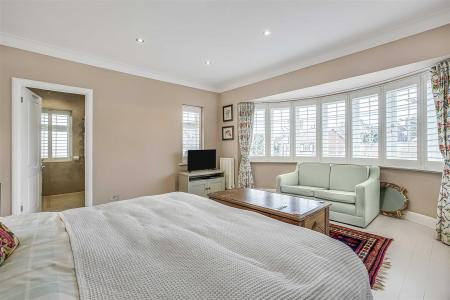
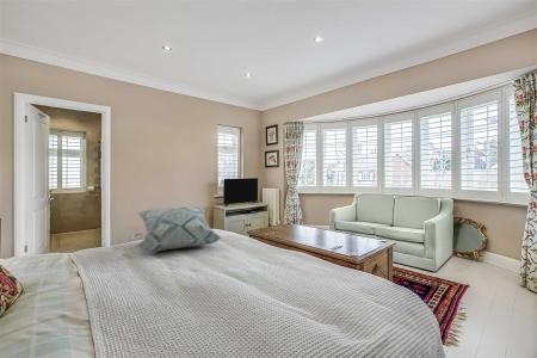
+ decorative pillow [136,205,223,252]
